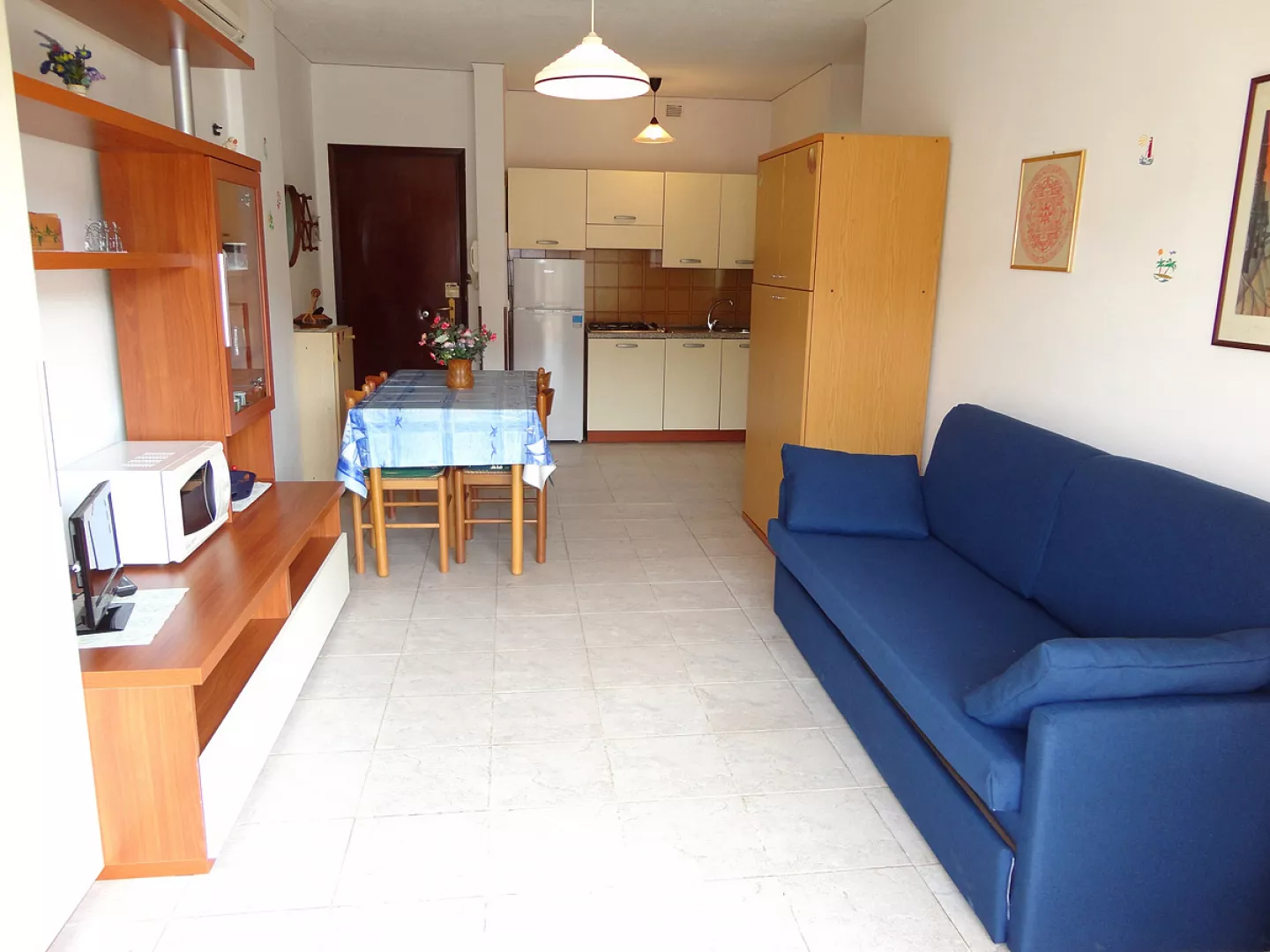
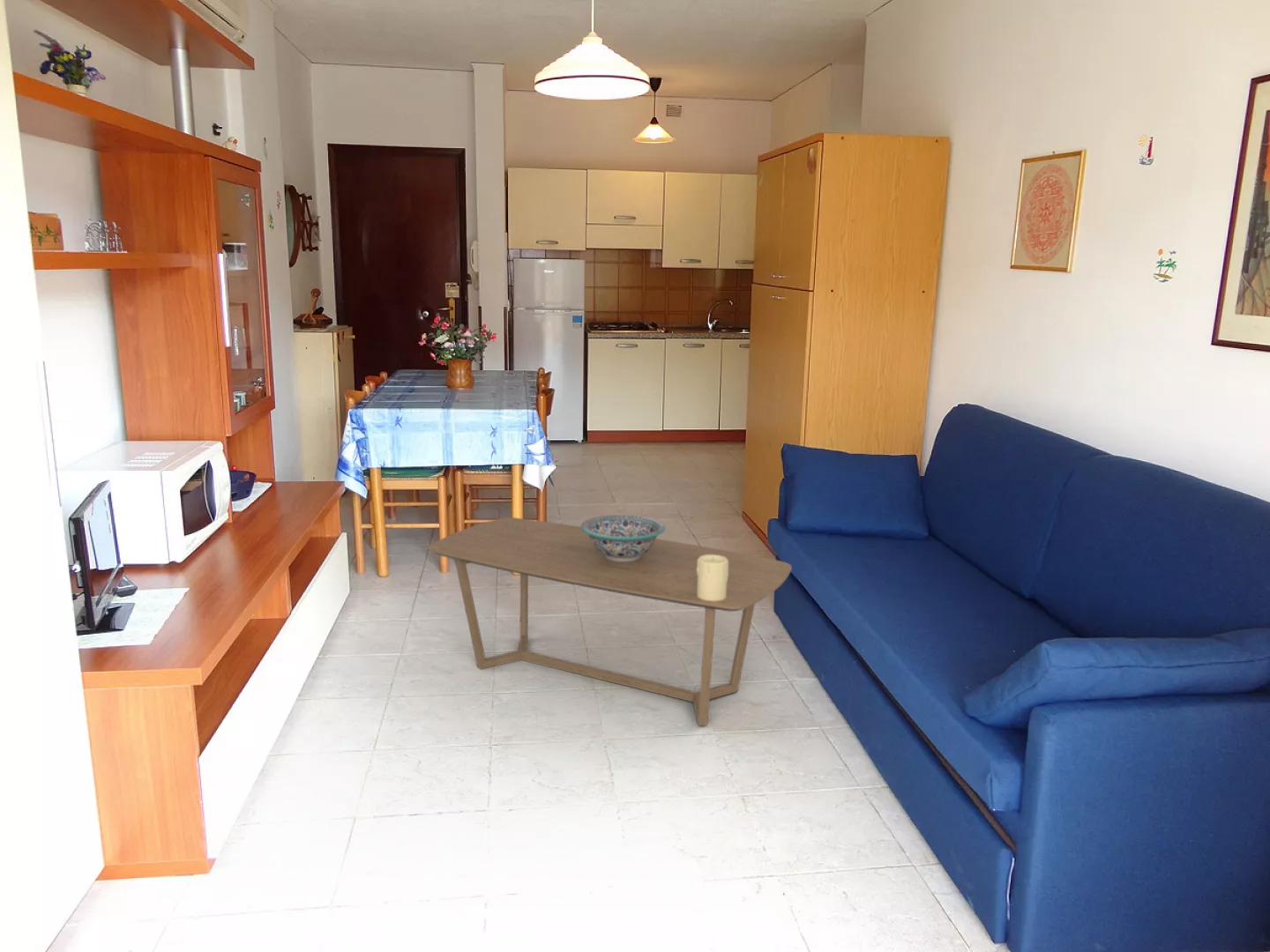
+ coffee table [428,517,793,726]
+ candle [697,554,728,601]
+ decorative bowl [580,514,667,562]
